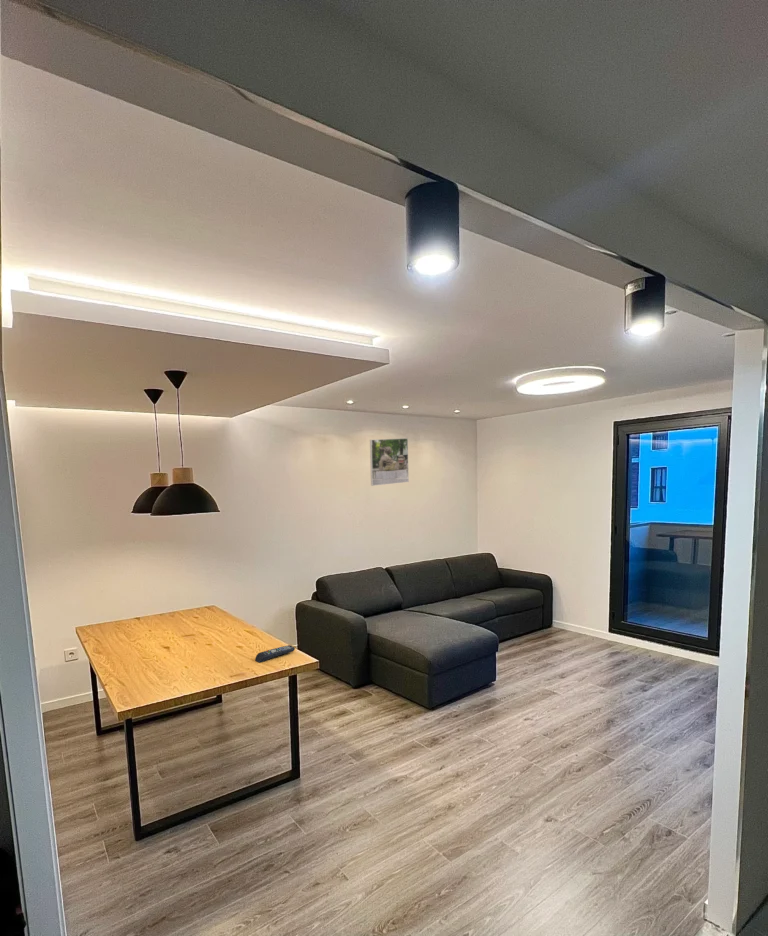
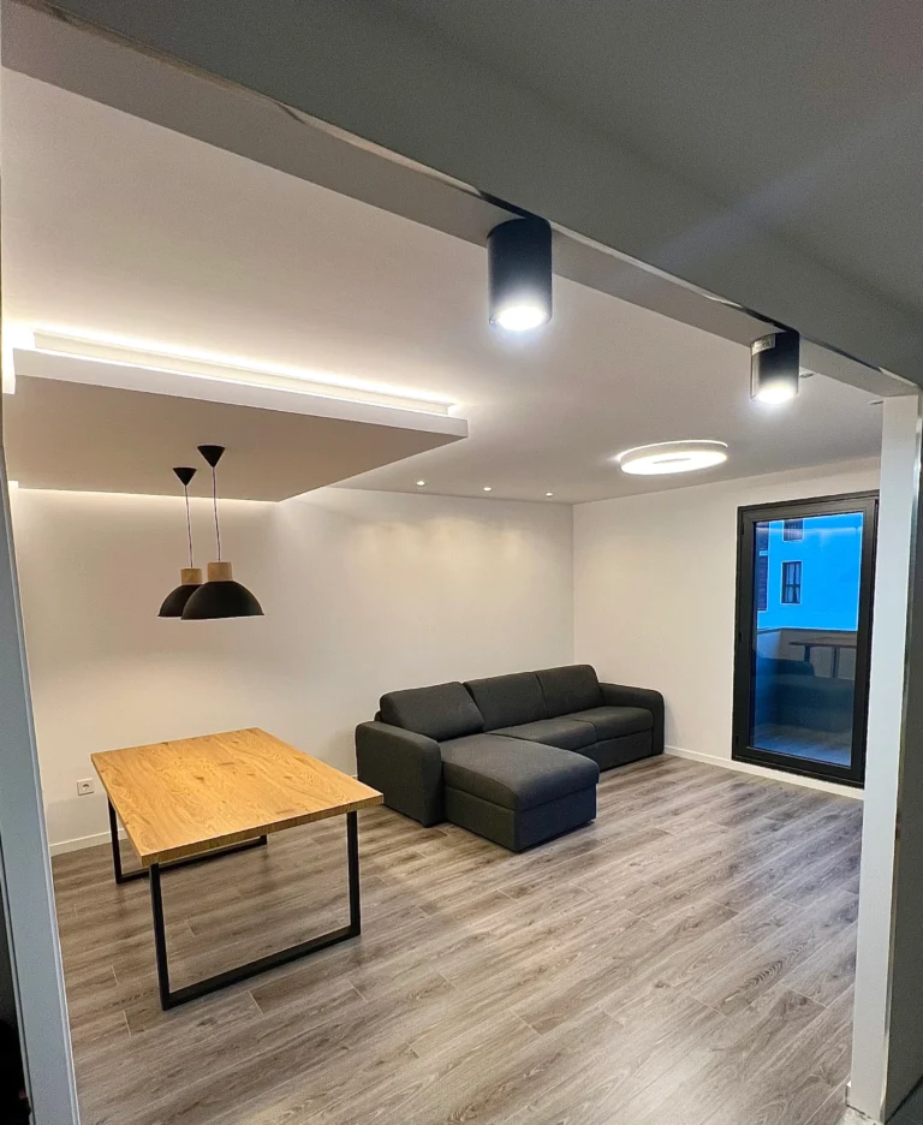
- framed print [369,437,410,487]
- remote control [254,644,296,664]
